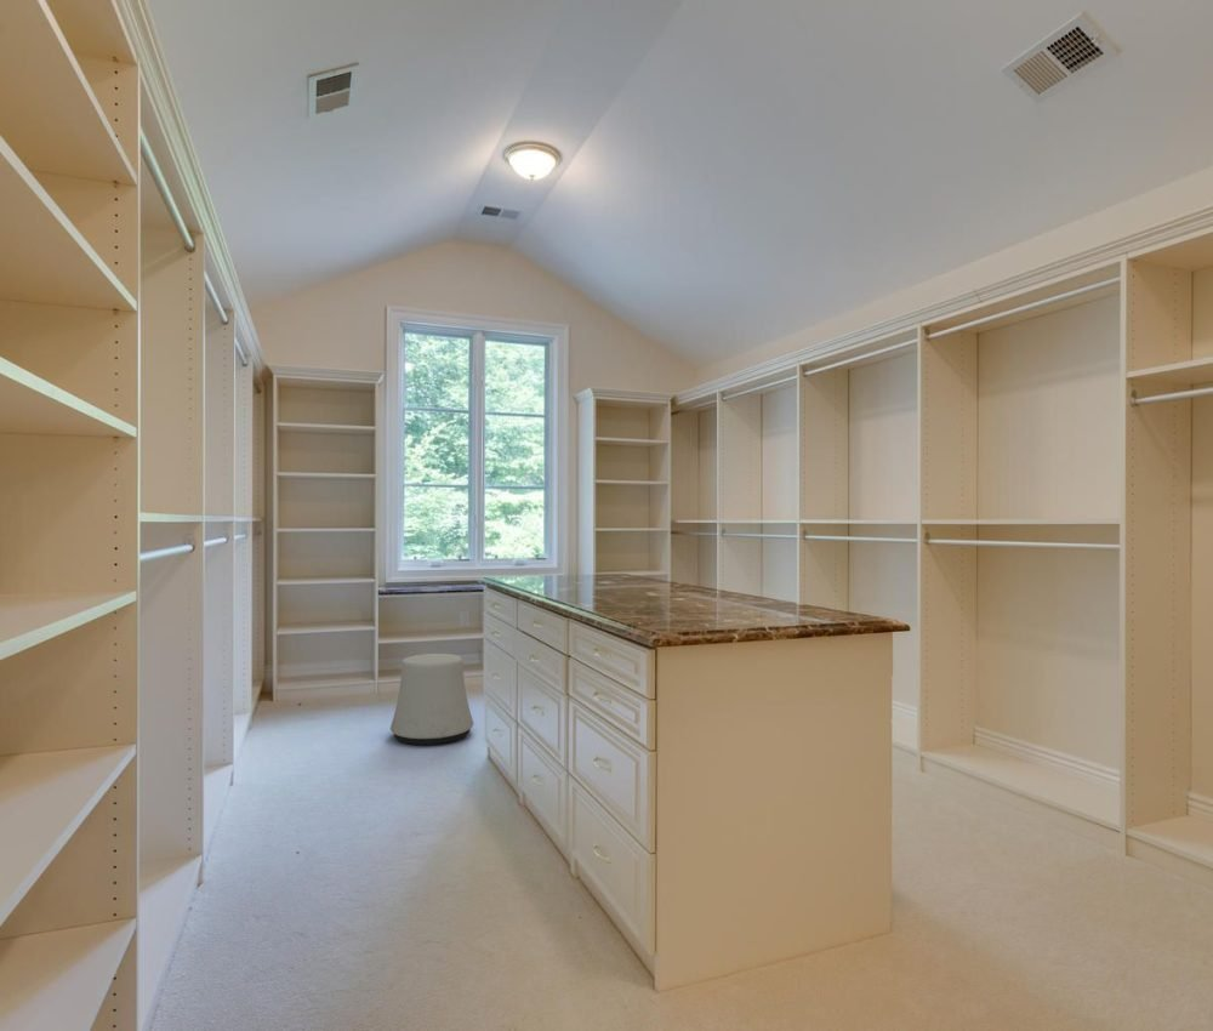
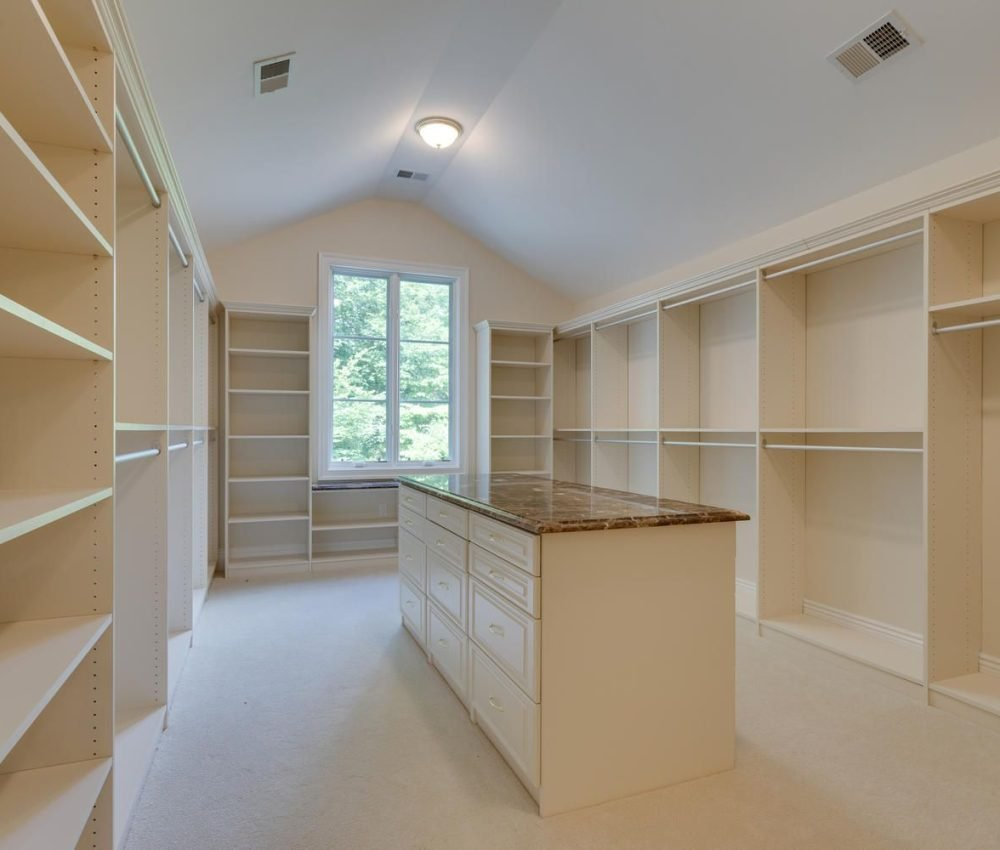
- stool [389,653,474,747]
